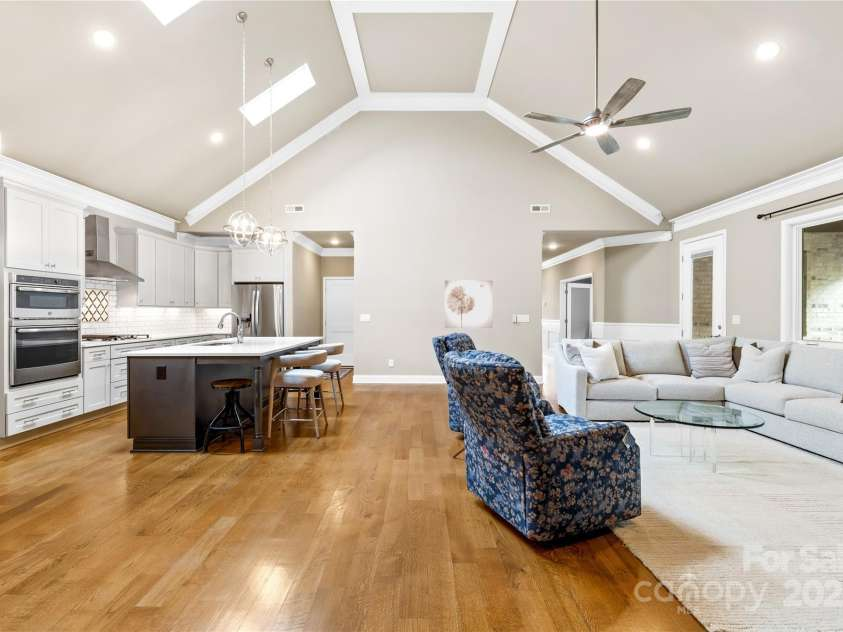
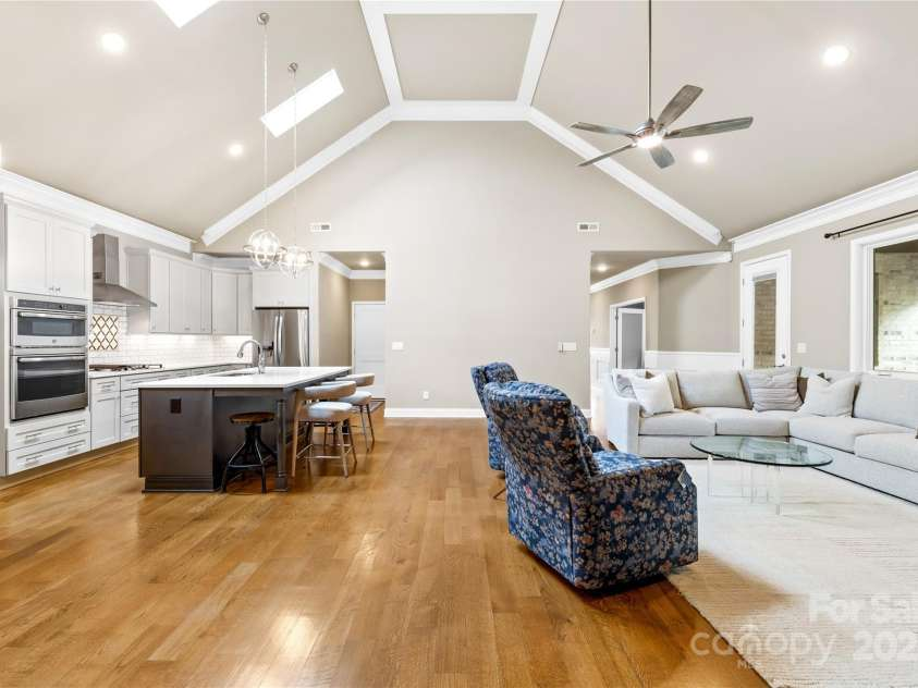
- wall art [444,279,494,329]
